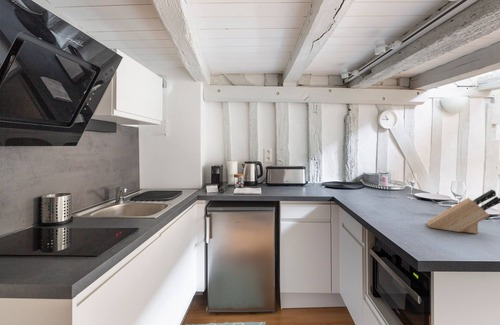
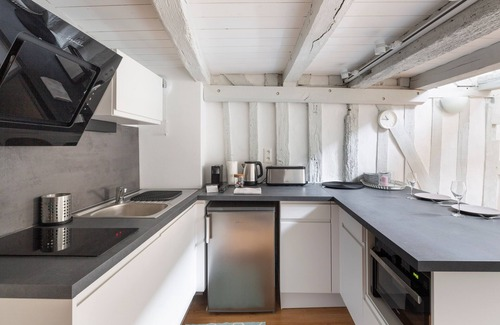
- knife block [426,189,500,235]
